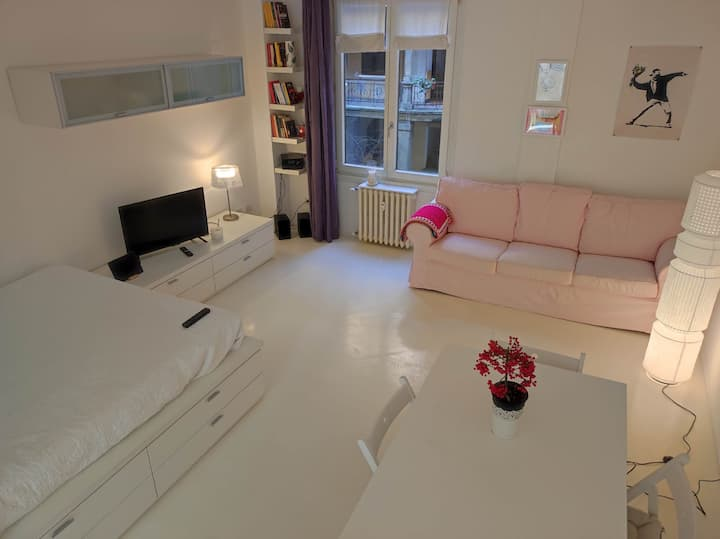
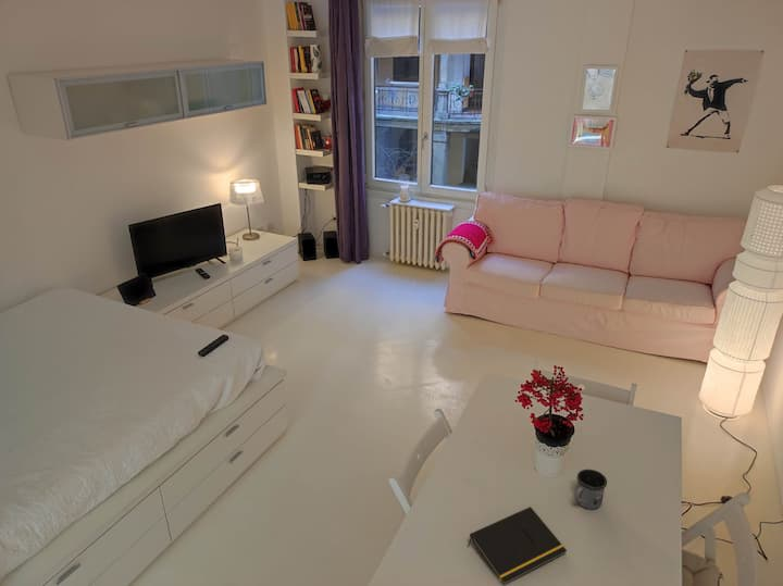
+ notepad [467,506,568,586]
+ mug [574,469,608,510]
